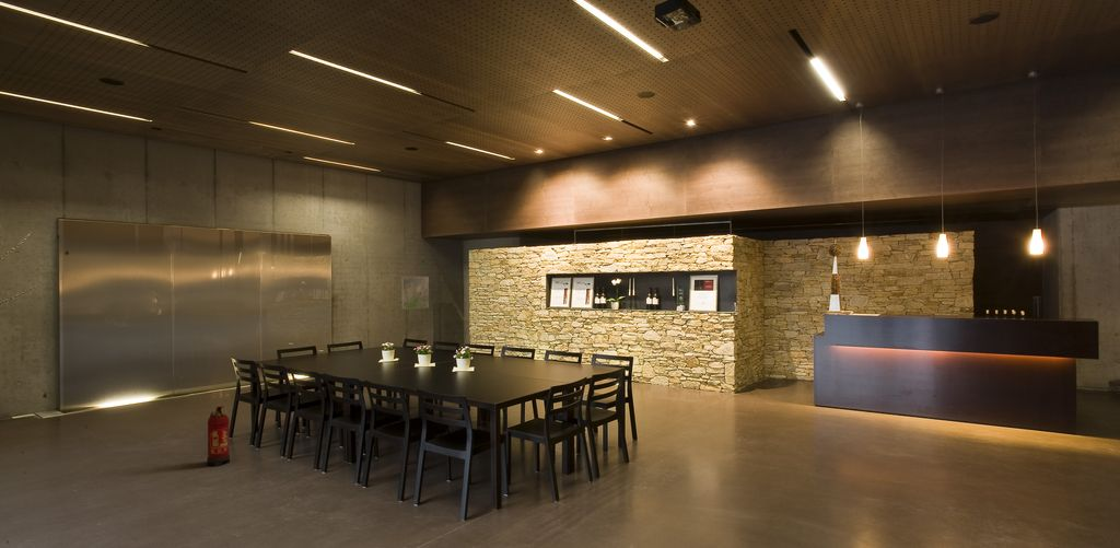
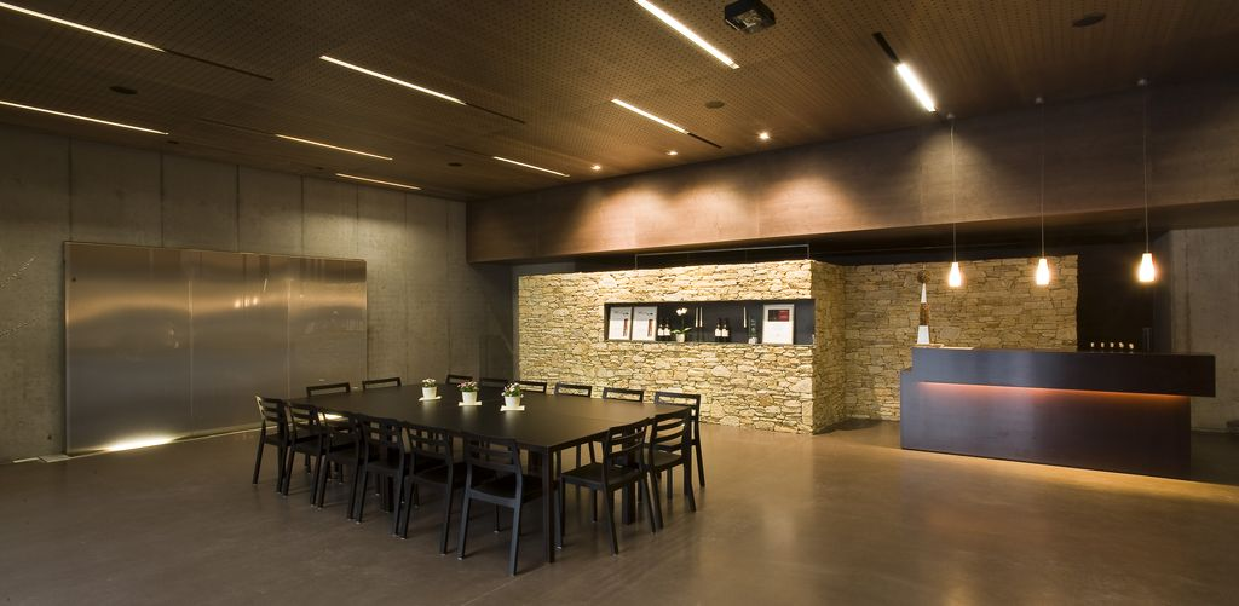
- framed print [400,276,430,310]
- fire extinguisher [206,405,231,467]
